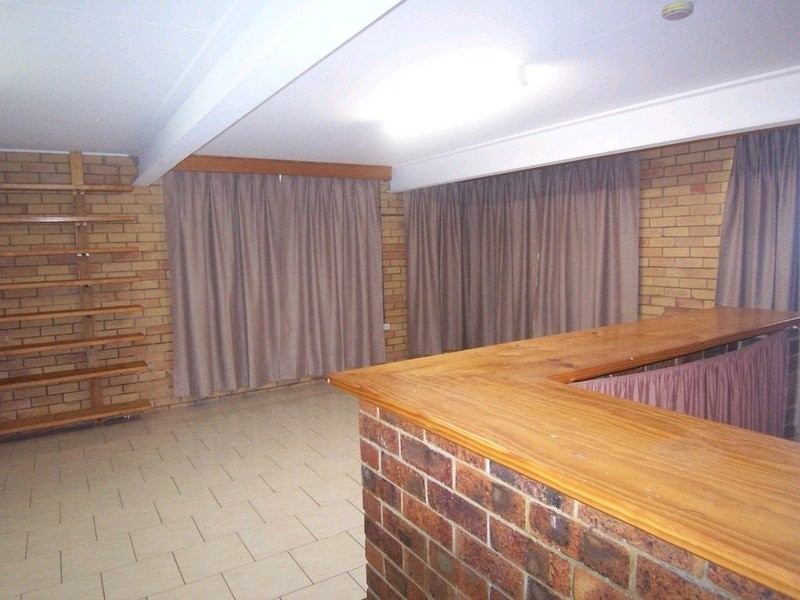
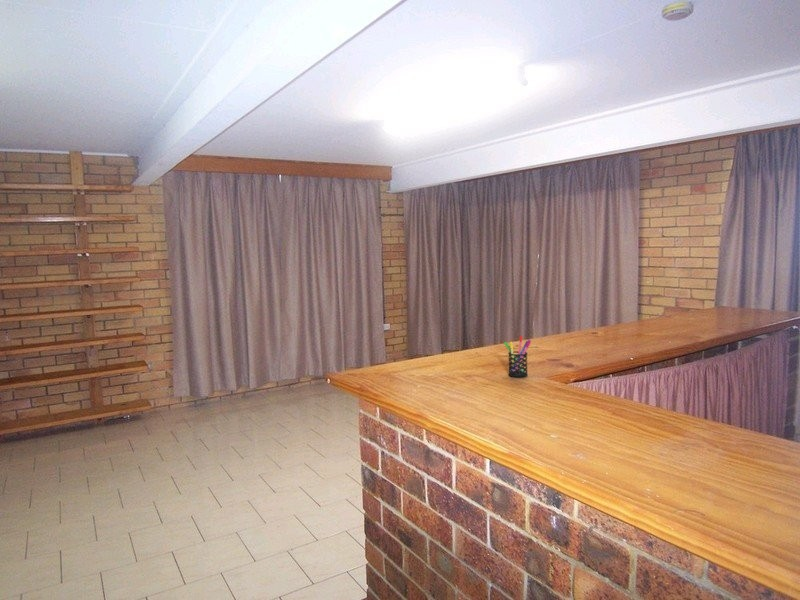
+ pen holder [503,334,532,378]
